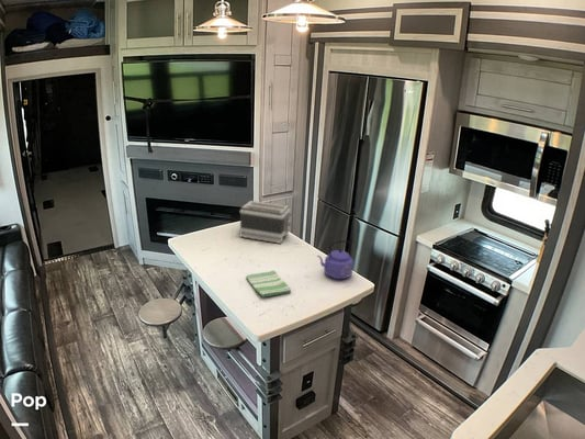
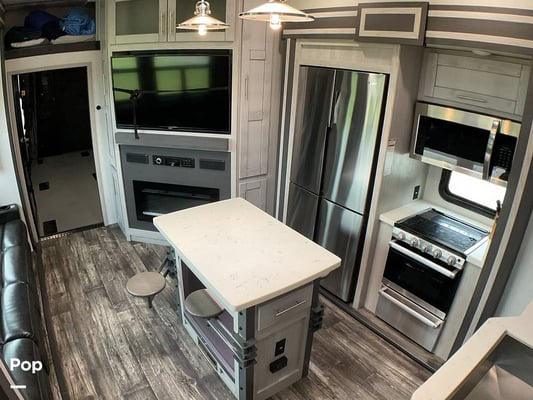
- toaster [238,200,294,245]
- kettle [316,239,355,280]
- dish towel [245,269,292,297]
